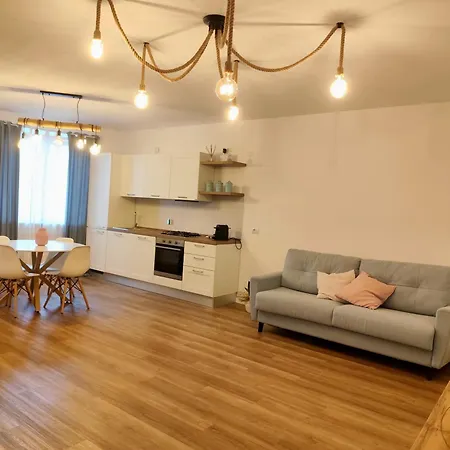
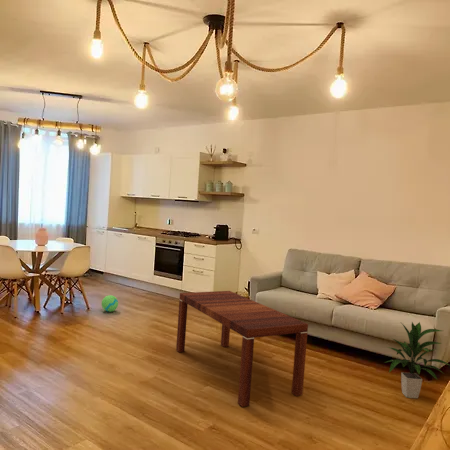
+ coffee table [175,290,309,408]
+ indoor plant [384,321,450,399]
+ ball [101,294,119,313]
